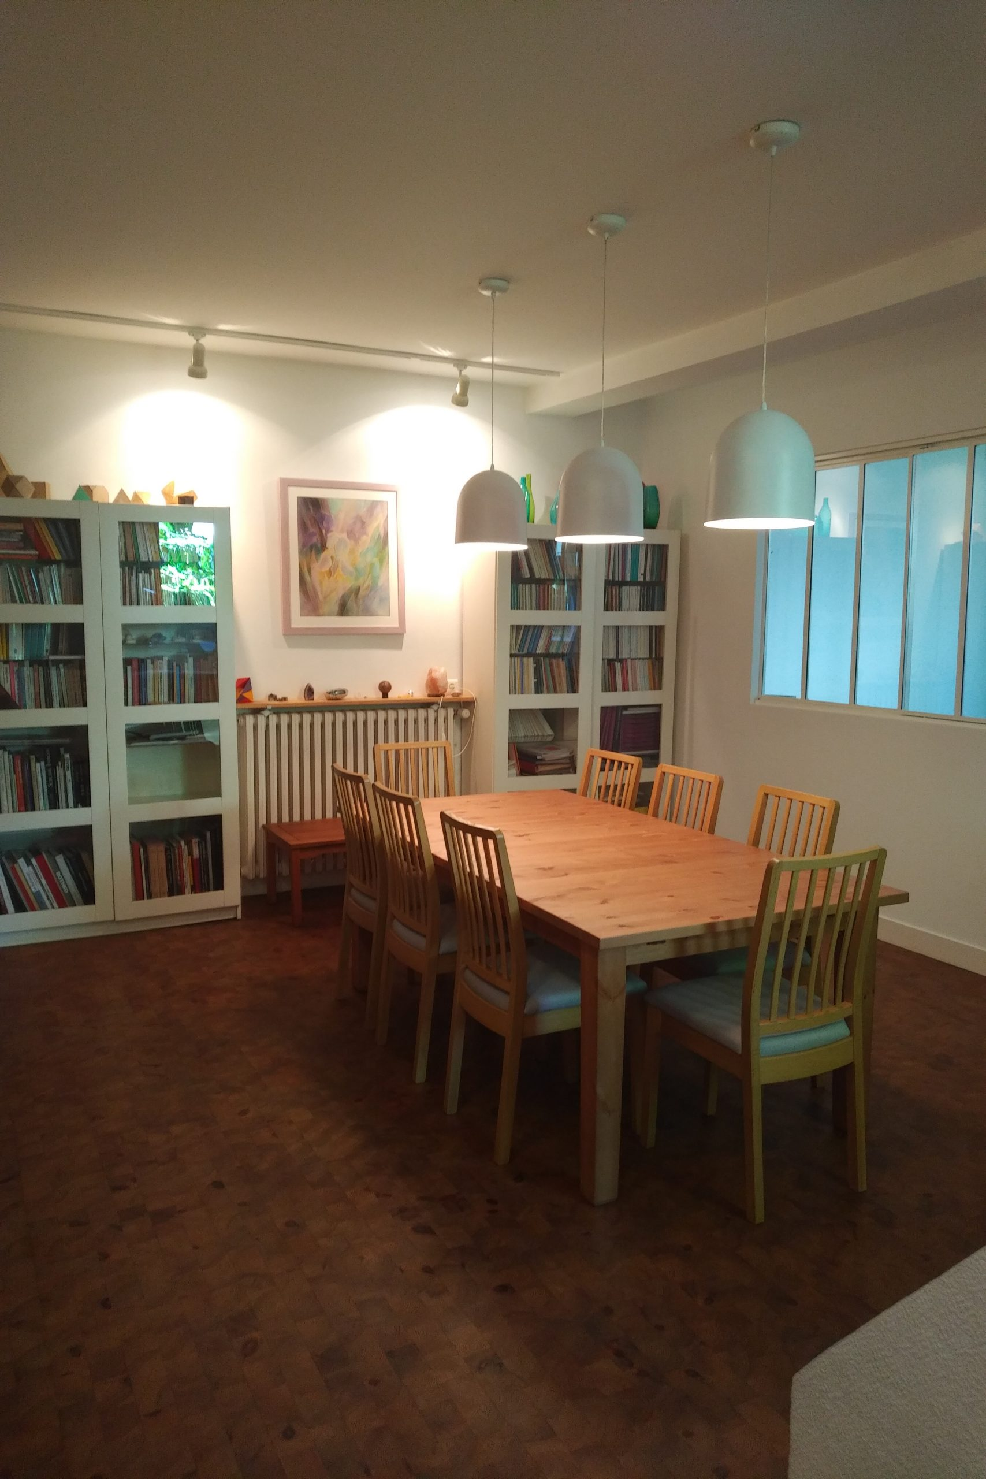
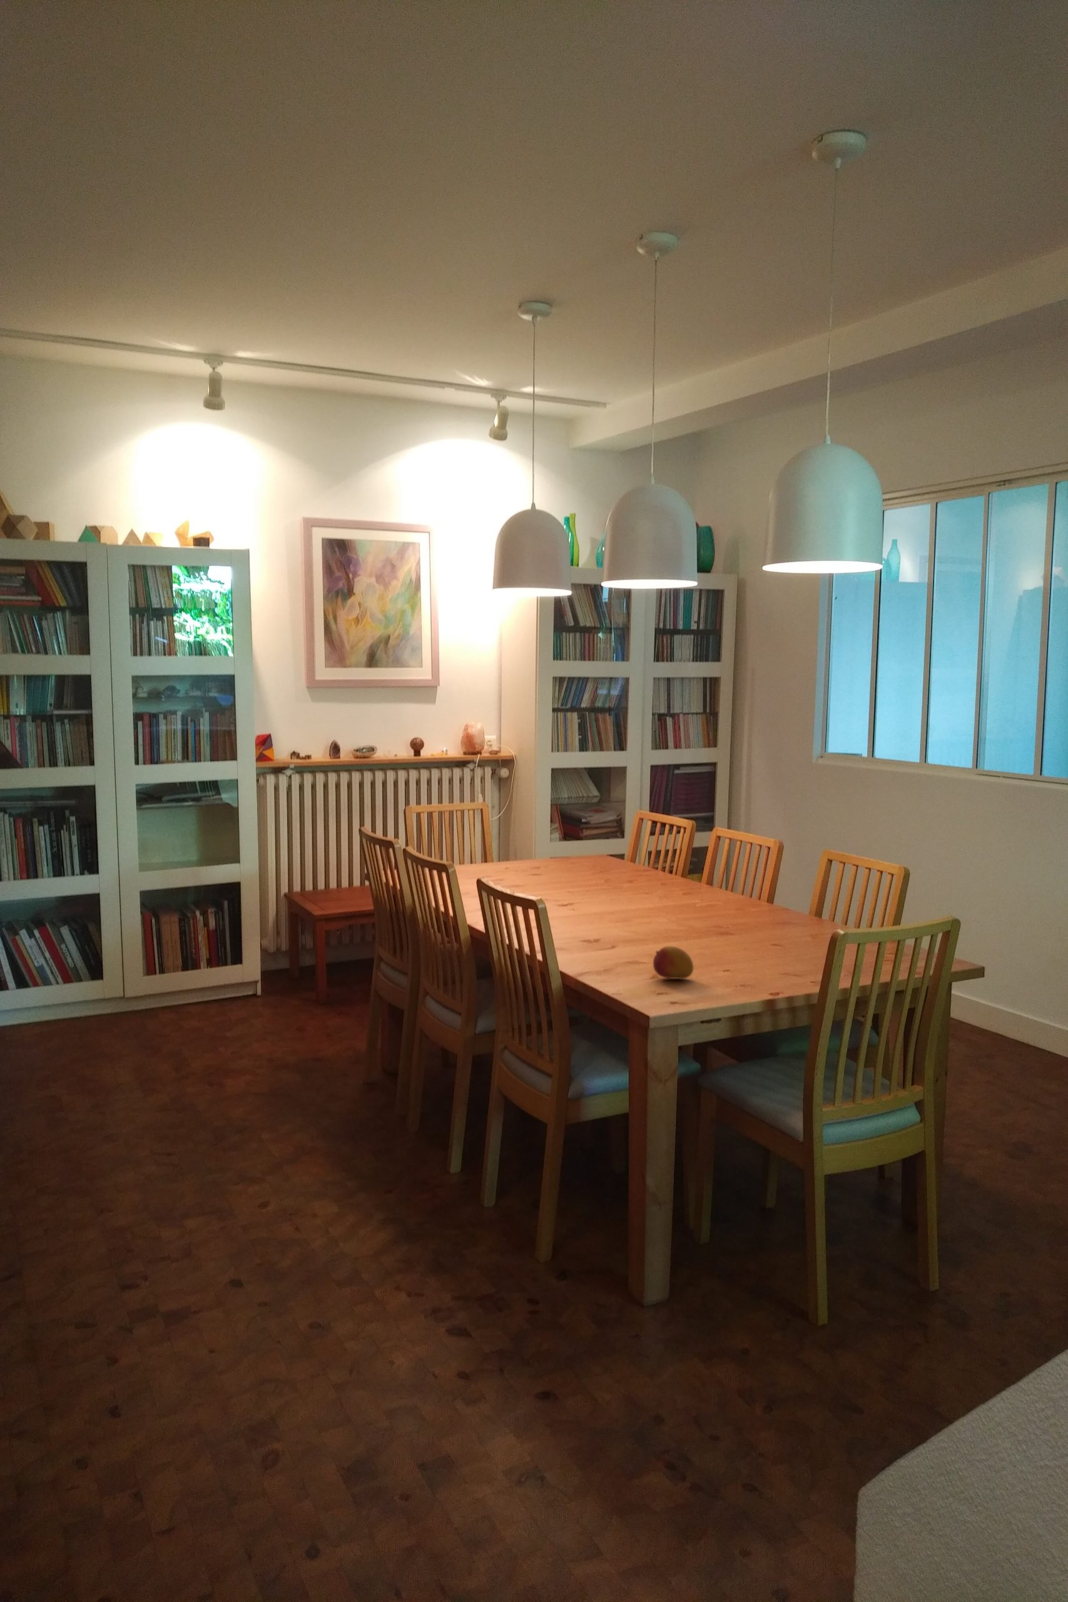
+ fruit [652,945,694,980]
